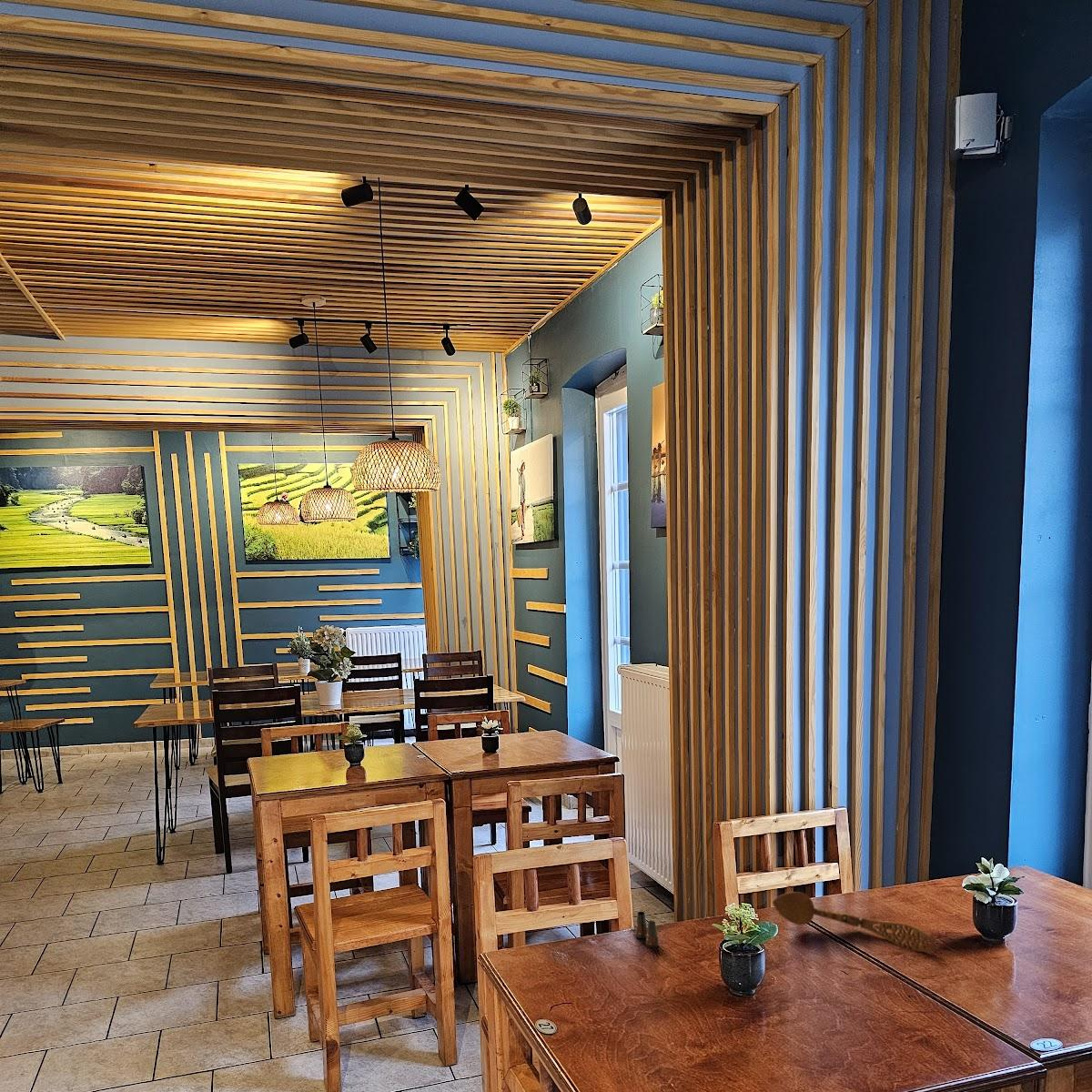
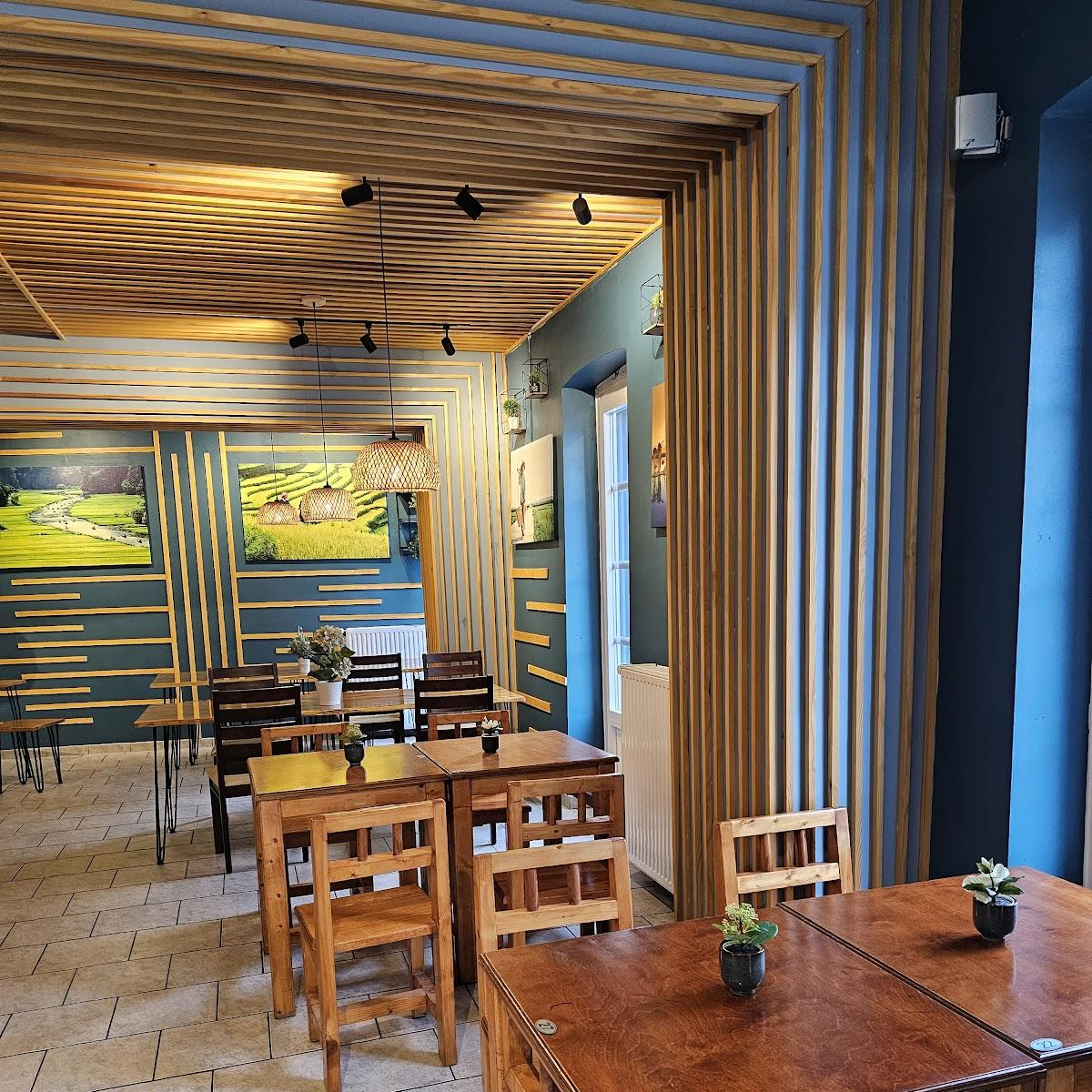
- salt shaker [632,911,660,948]
- wooden spoon [772,891,937,953]
